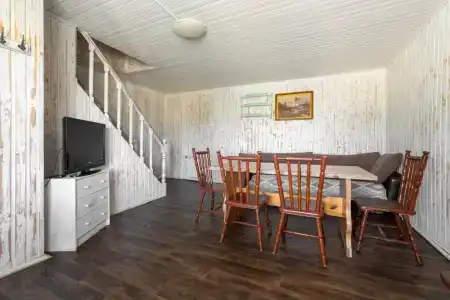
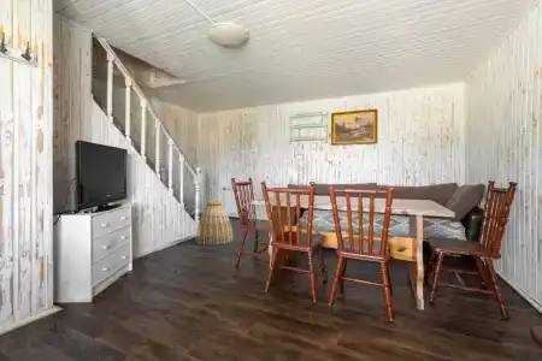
+ basket [194,200,235,247]
